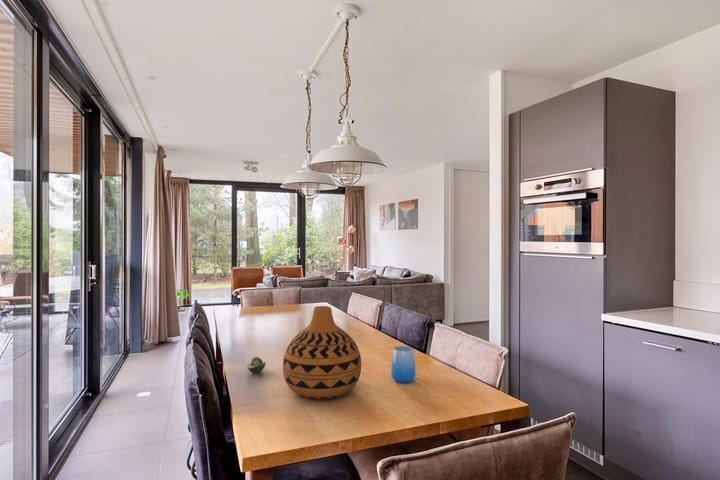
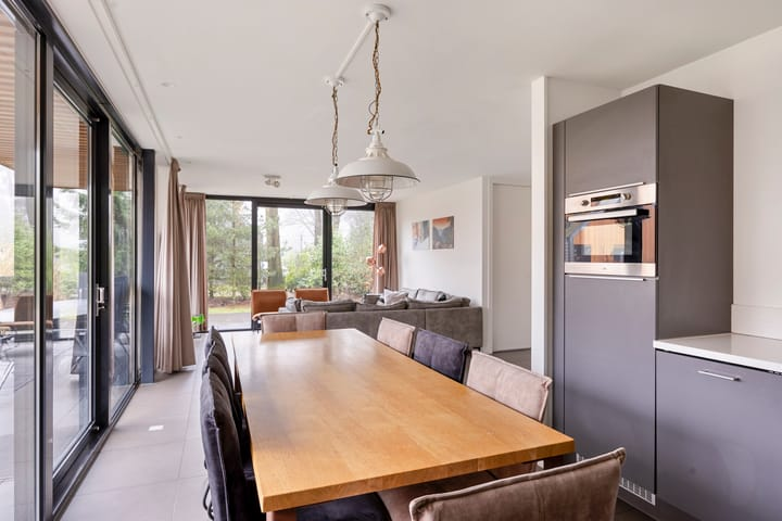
- cup [390,345,417,384]
- vase [282,305,362,400]
- fruit [246,356,266,374]
